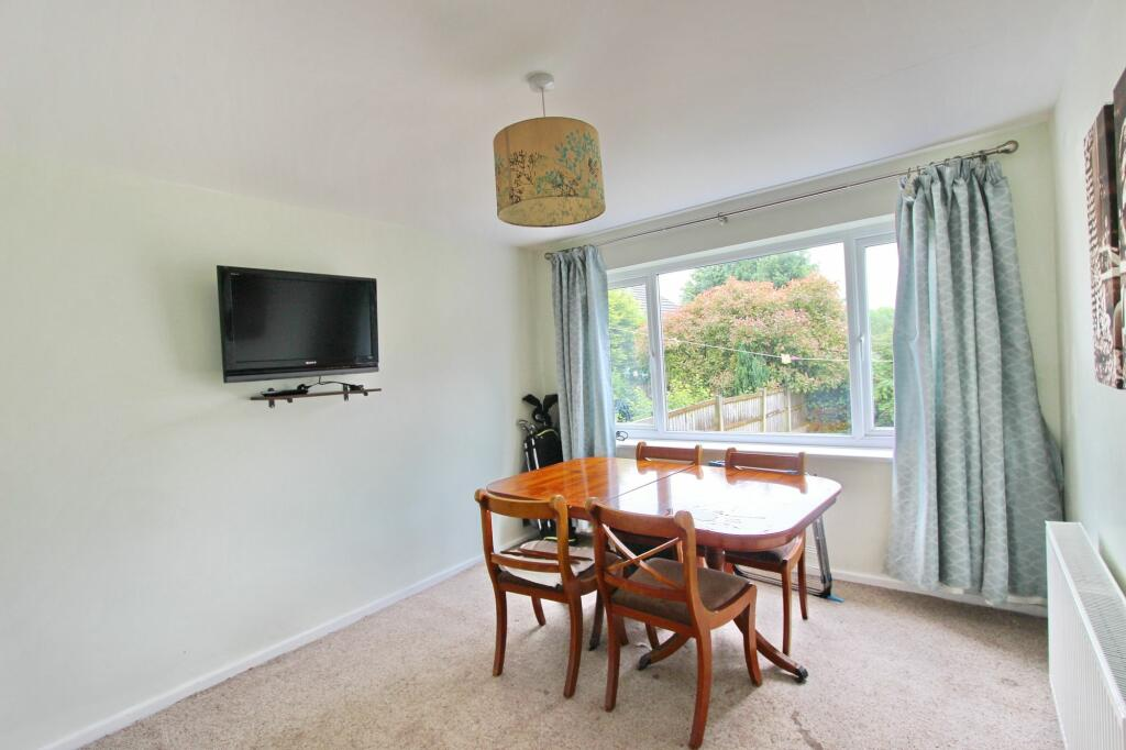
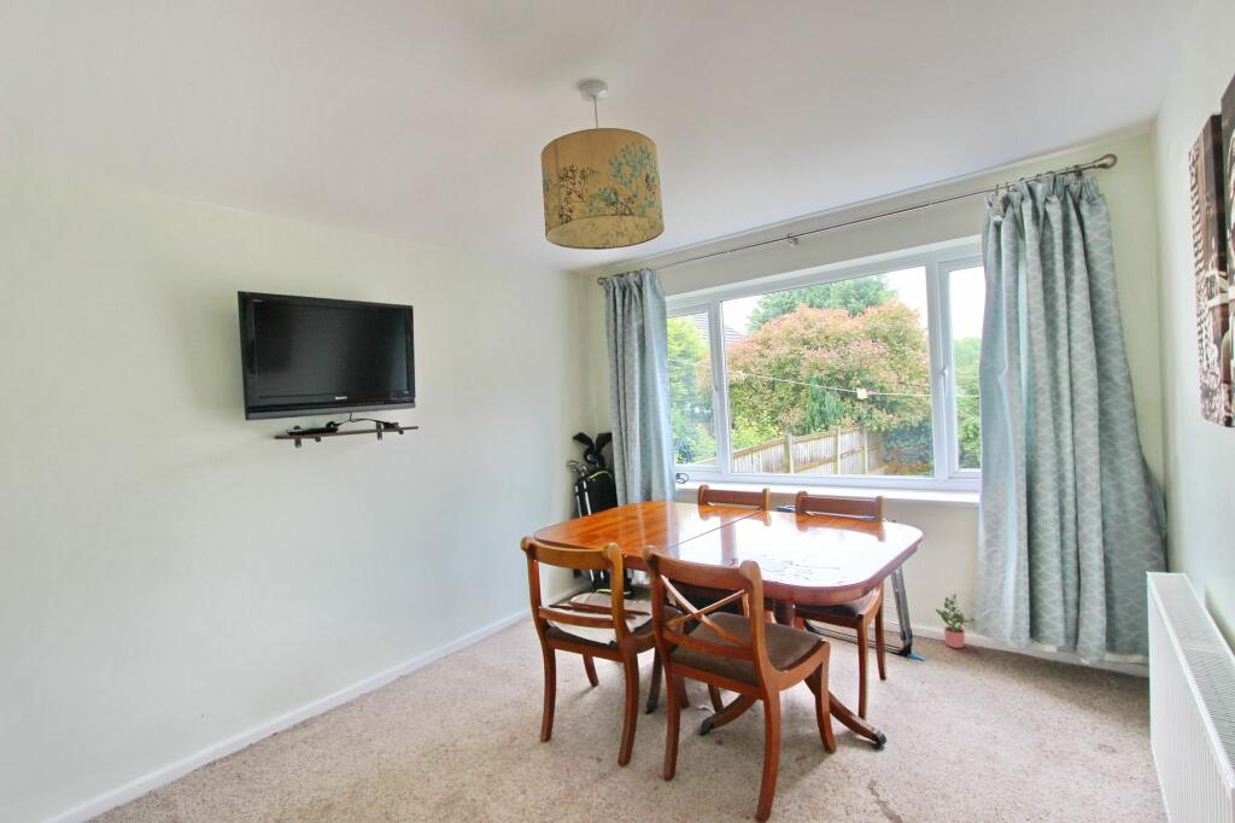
+ potted plant [935,593,977,649]
